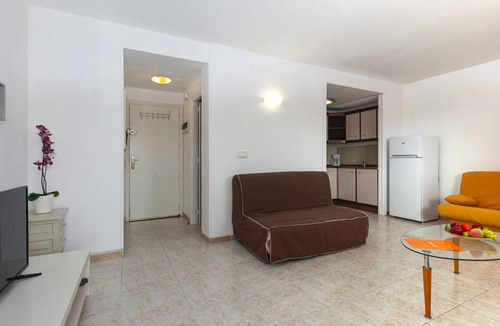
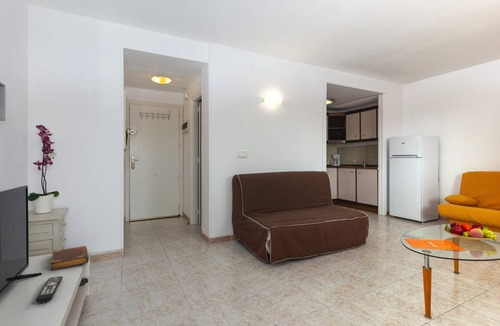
+ remote control [35,275,64,304]
+ book [49,245,90,271]
